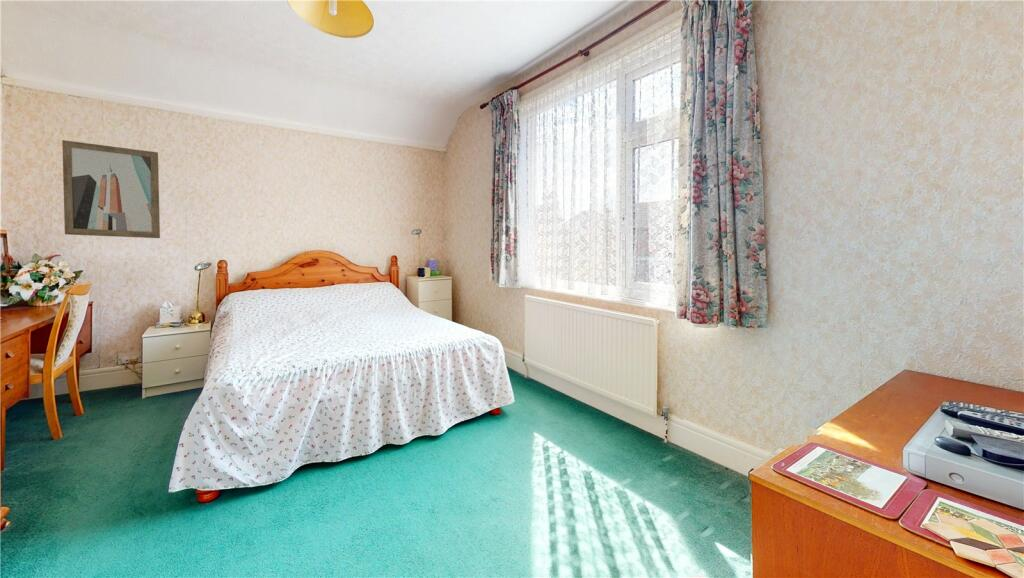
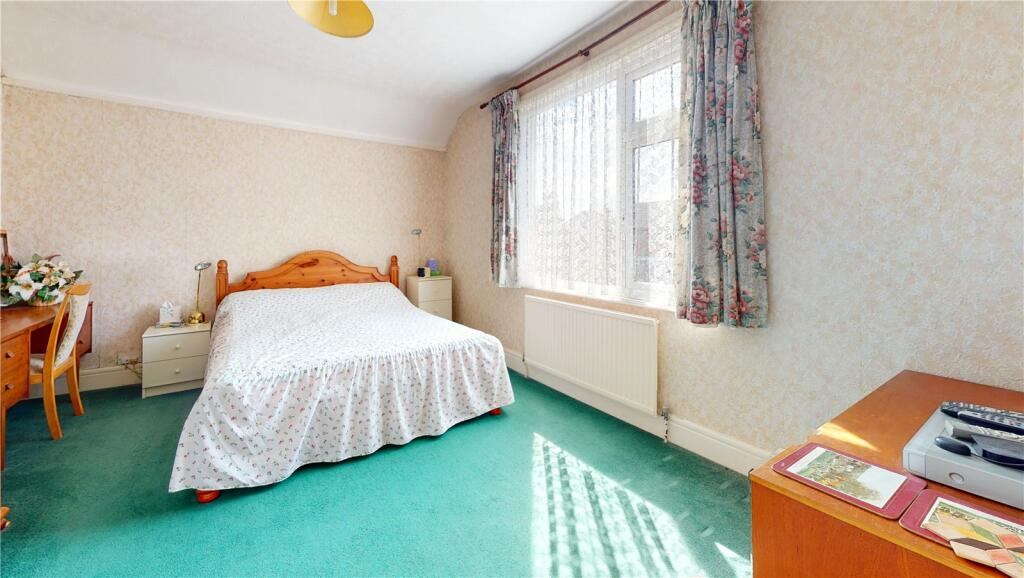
- wall art [61,139,161,239]
